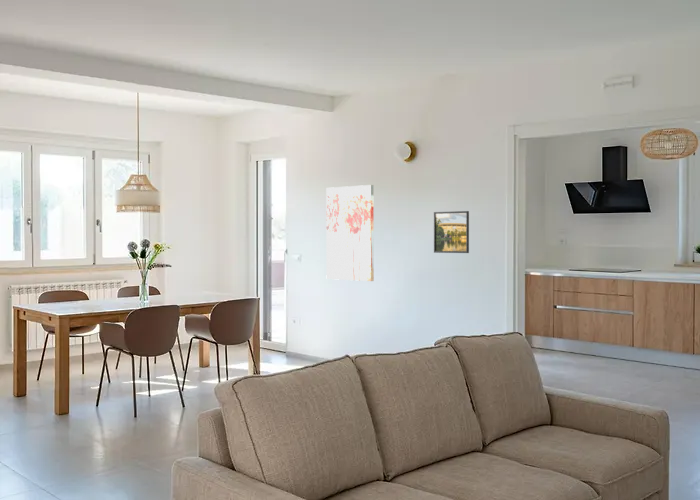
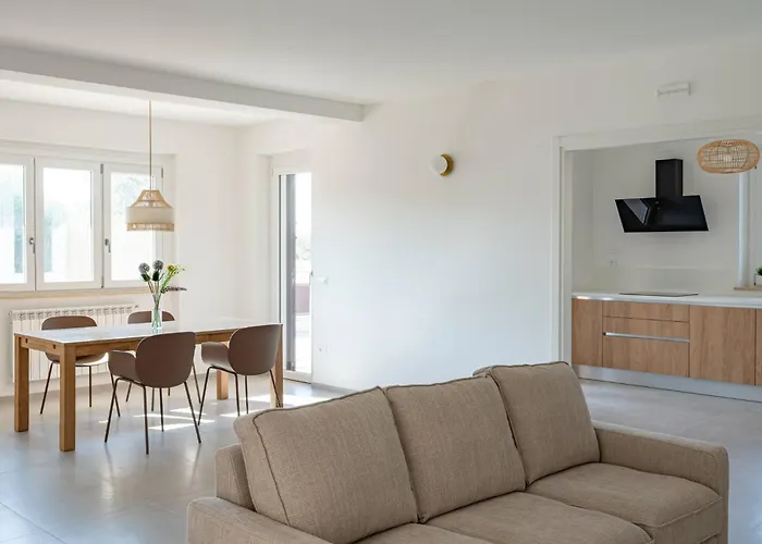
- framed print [433,210,470,254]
- wall art [325,184,375,282]
